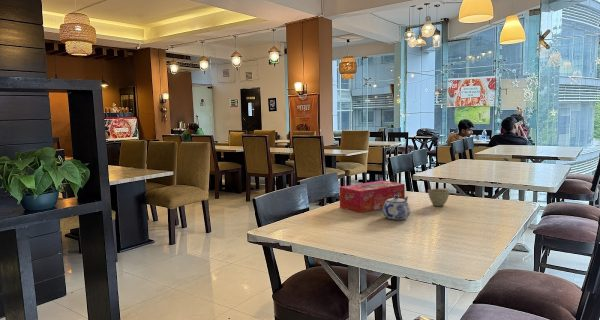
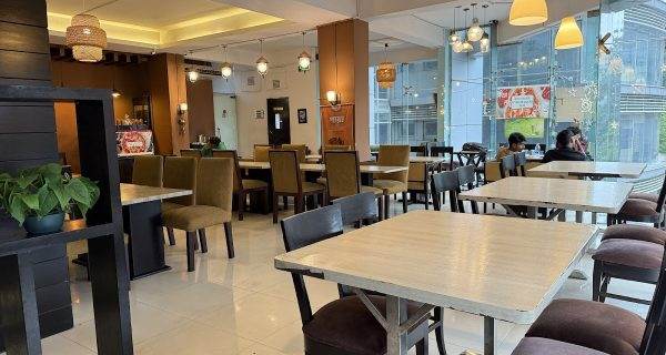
- tissue box [338,180,406,214]
- teapot [381,195,412,221]
- flower pot [427,188,451,207]
